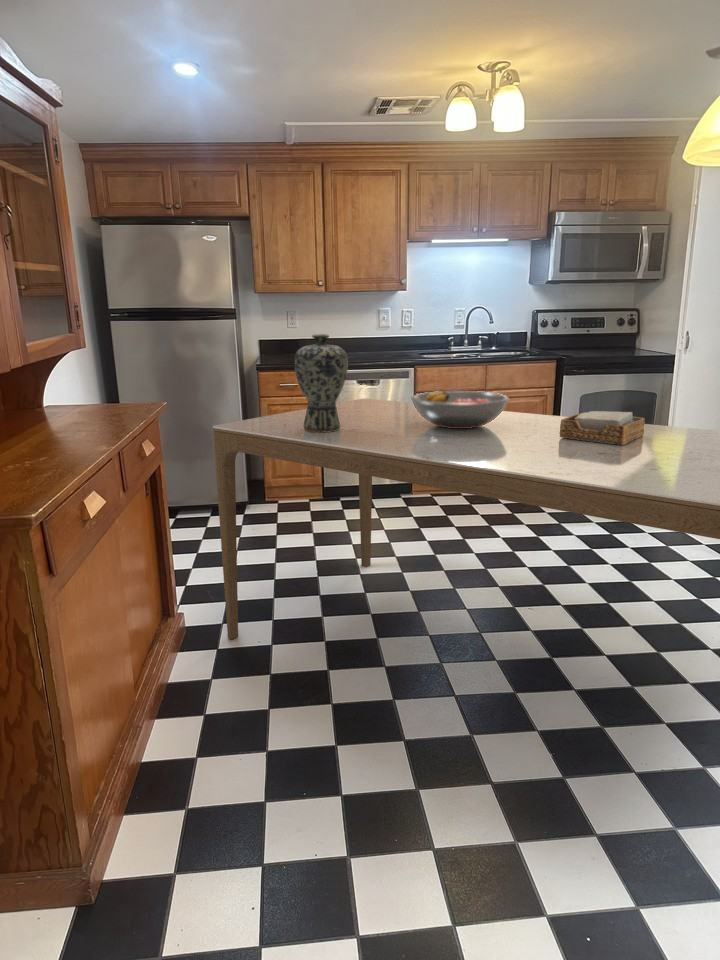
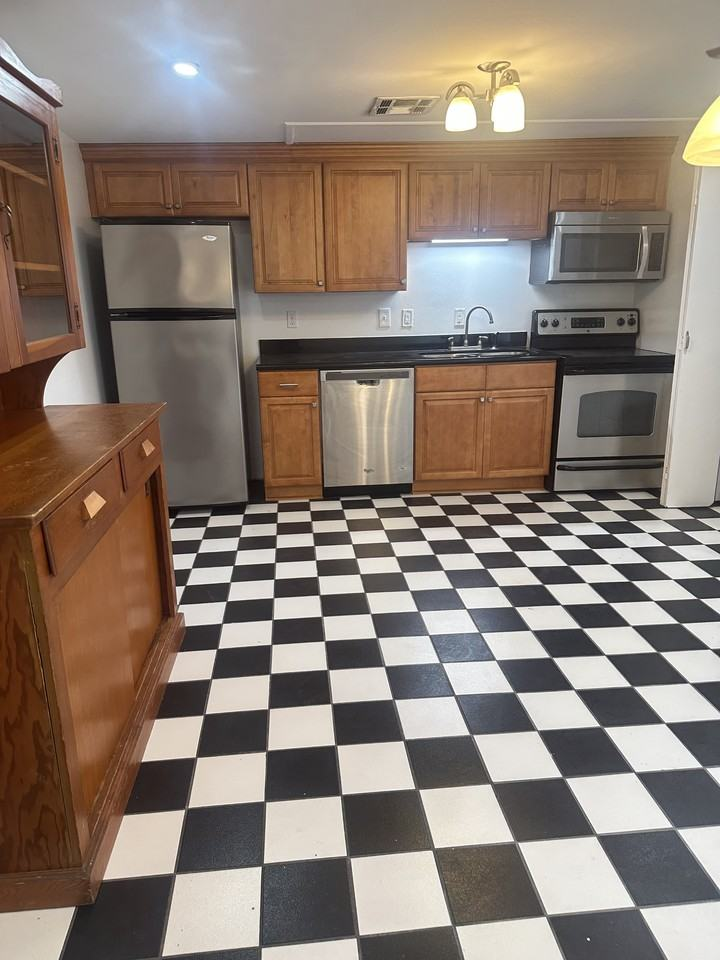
- vase [294,333,349,433]
- dining table [212,398,720,640]
- fruit bowl [410,390,510,428]
- napkin holder [559,410,646,445]
